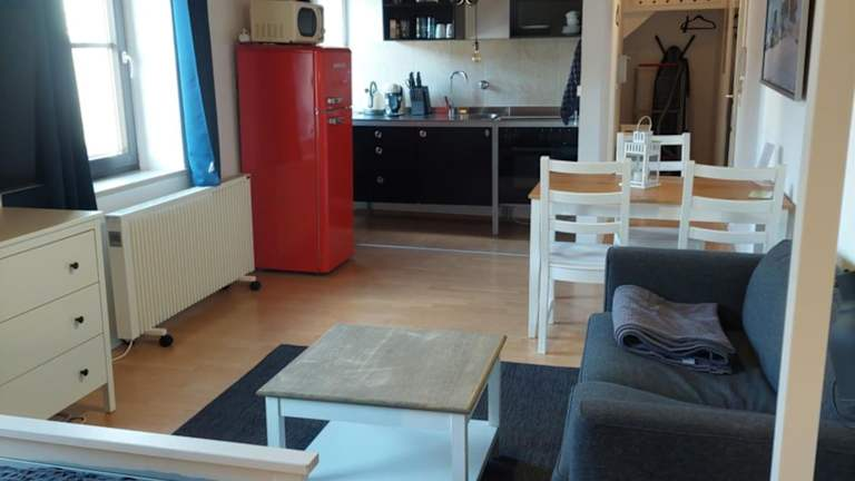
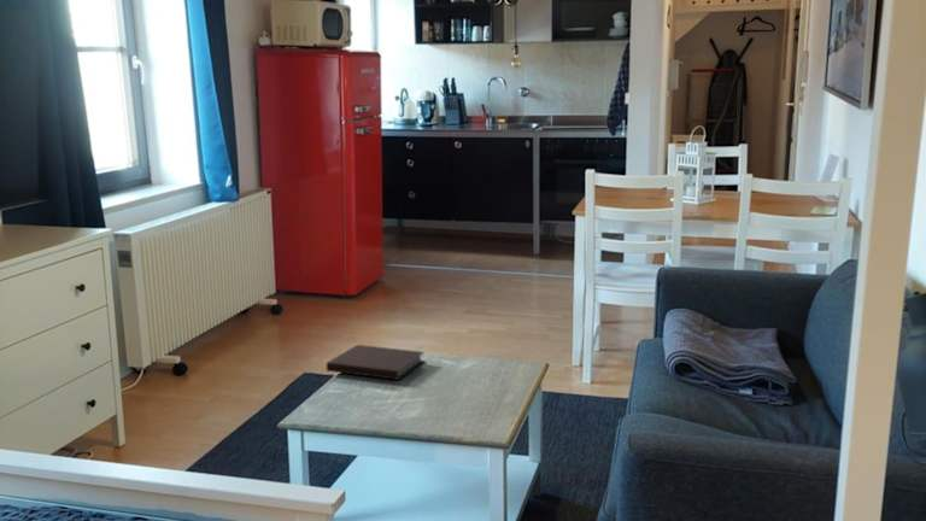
+ notebook [326,344,426,381]
